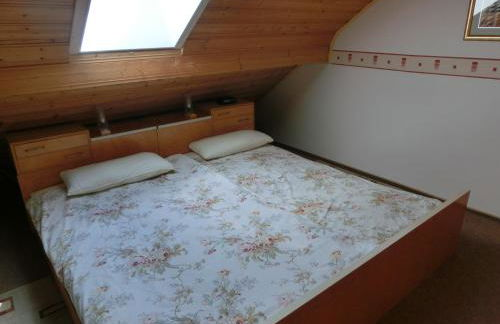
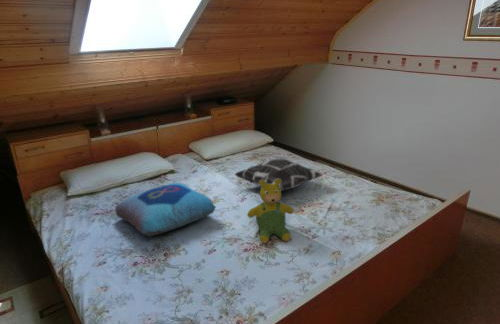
+ cushion [114,182,217,237]
+ teddy bear [247,179,295,244]
+ decorative pillow [233,158,324,192]
